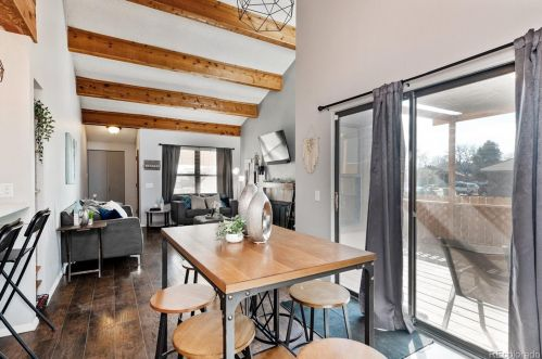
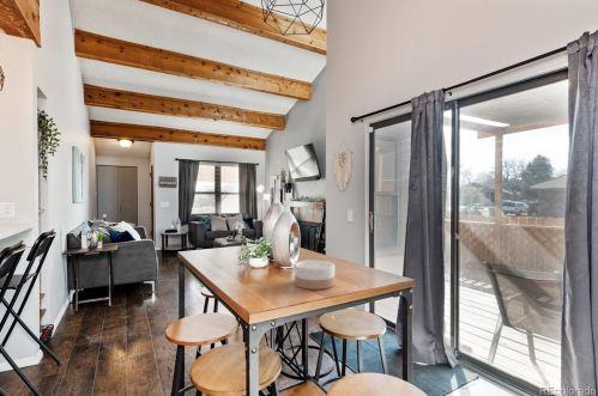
+ bowl [294,258,336,291]
